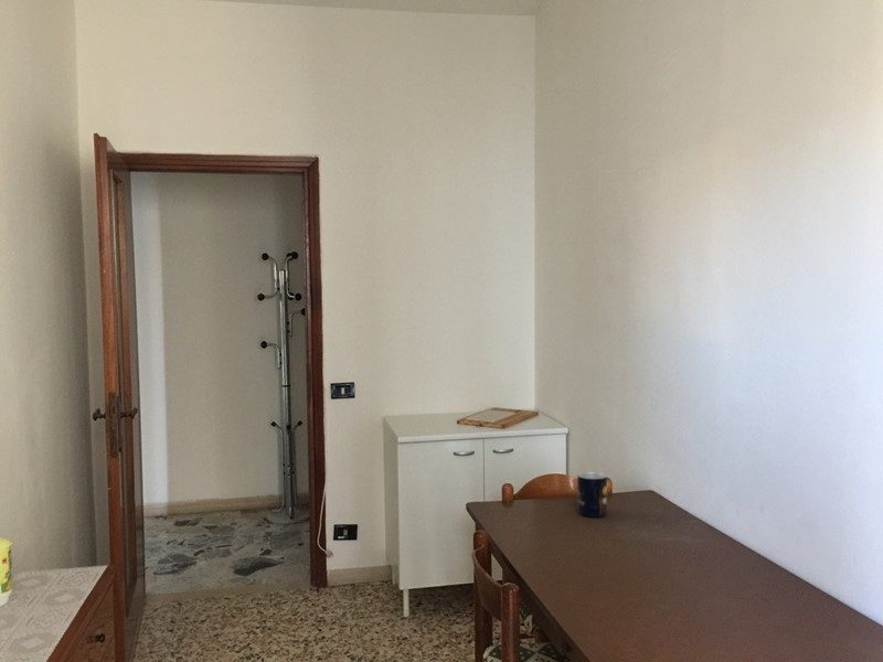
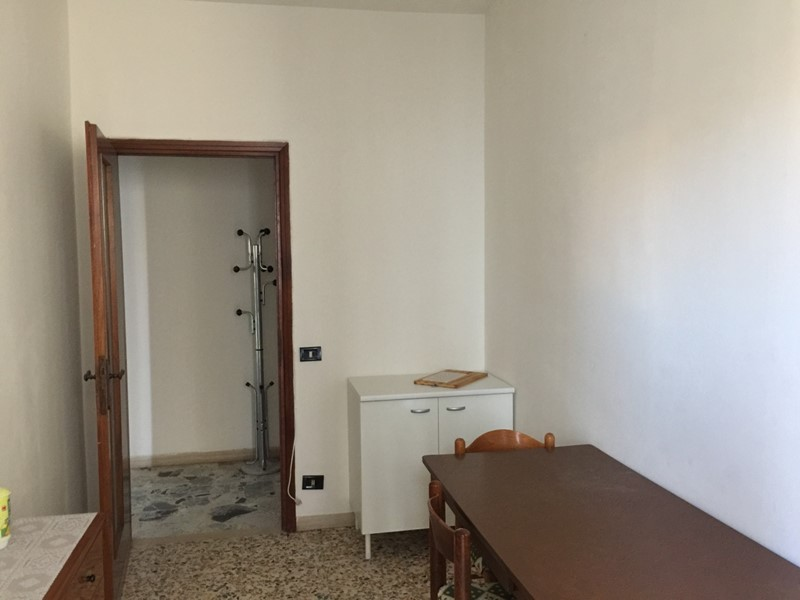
- mug [576,471,608,519]
